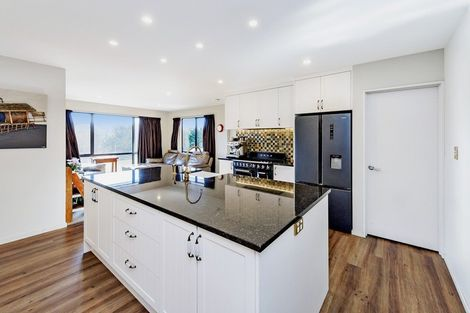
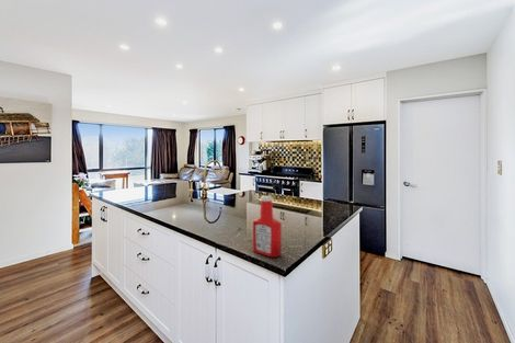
+ soap bottle [252,195,283,259]
